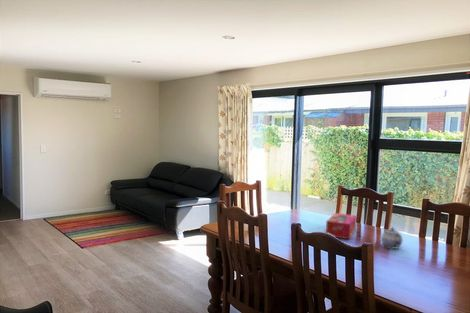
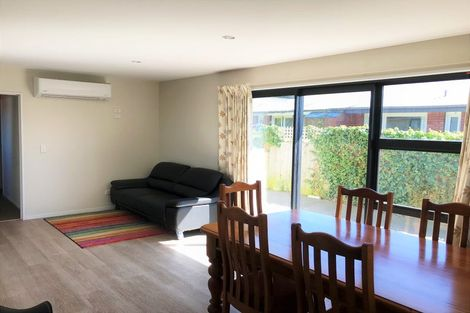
- tissue box [325,212,358,240]
- teapot [380,227,404,250]
